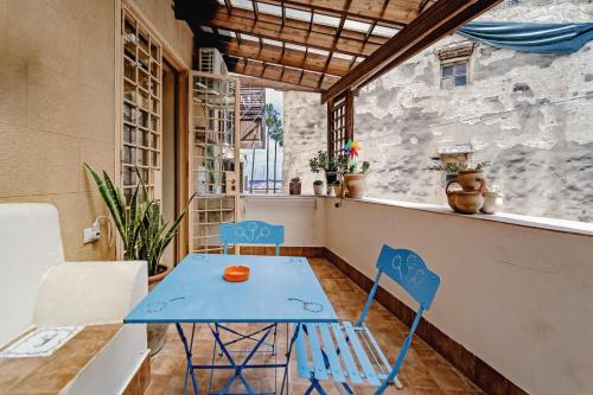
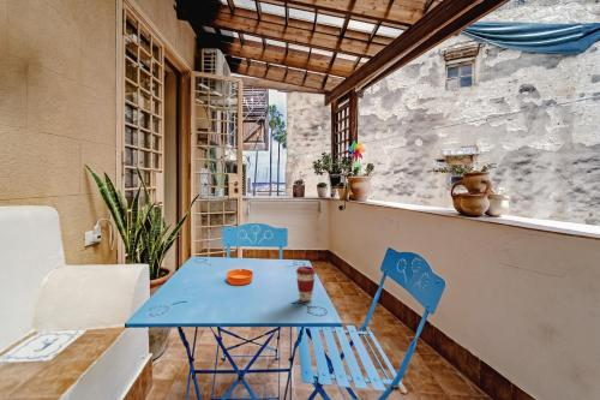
+ coffee cup [295,265,317,303]
